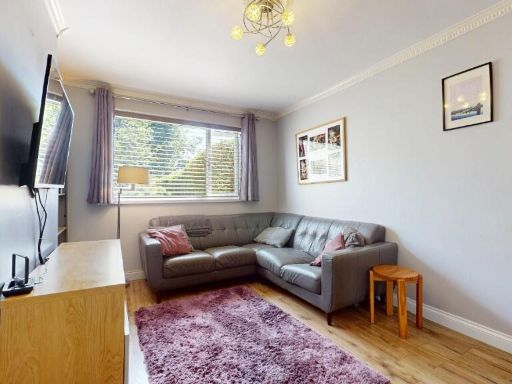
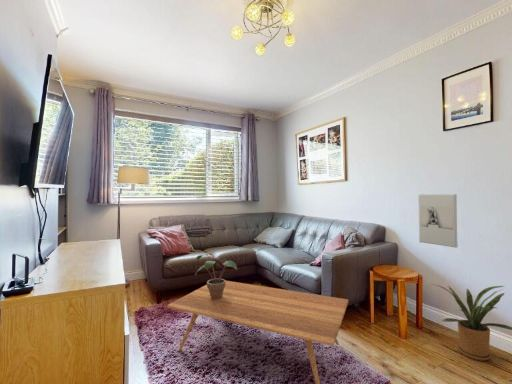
+ house plant [431,283,512,362]
+ coffee table [166,280,350,384]
+ wall sculpture [417,193,459,249]
+ potted plant [194,251,238,300]
